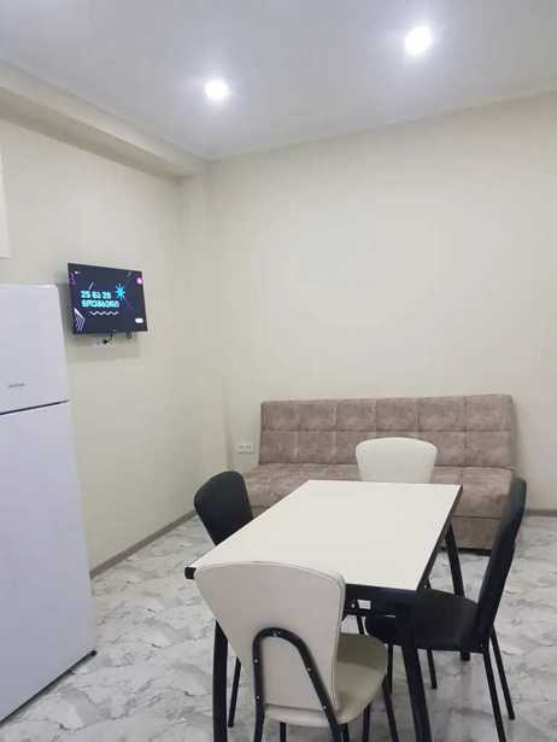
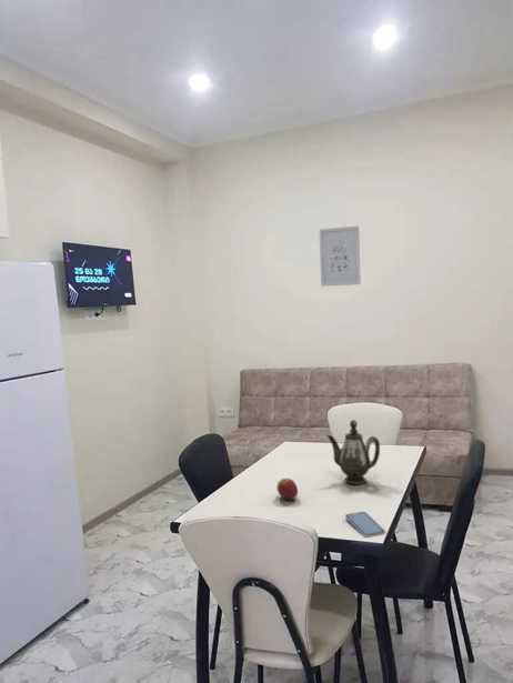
+ wall art [319,225,362,288]
+ fruit [275,478,299,501]
+ teapot [325,419,381,485]
+ smartphone [344,511,386,539]
